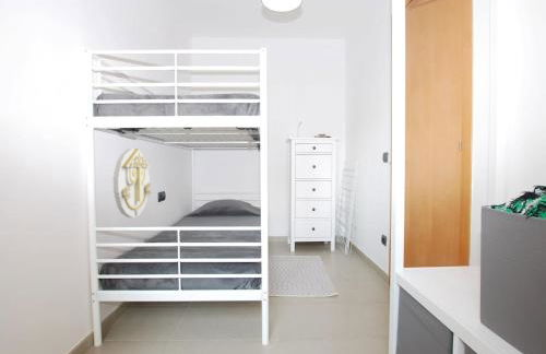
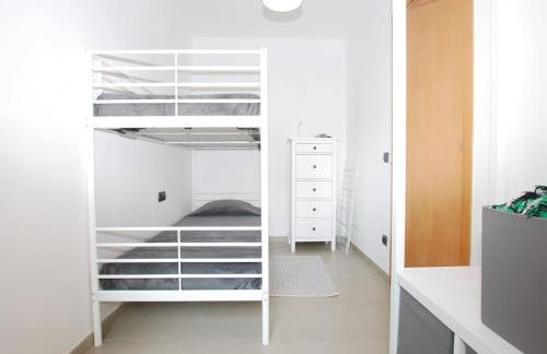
- wall decoration [112,148,153,219]
